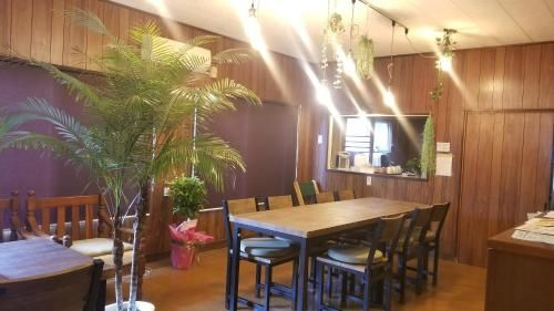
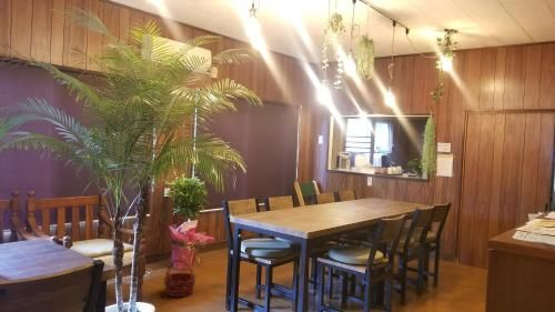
+ basket [162,258,198,298]
